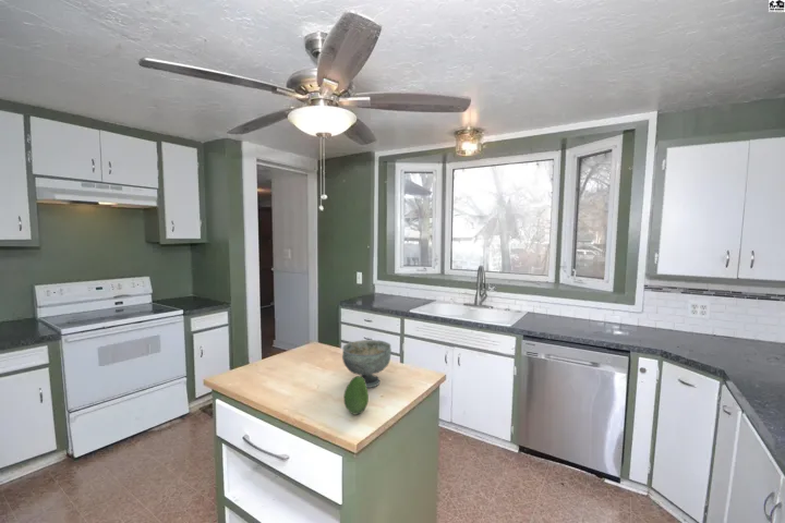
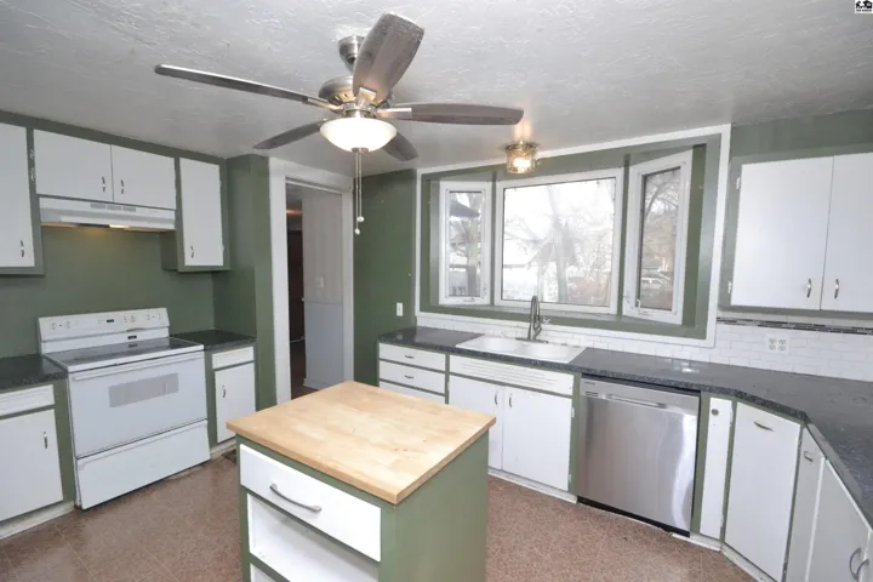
- bowl [341,339,392,389]
- fruit [342,375,370,415]
